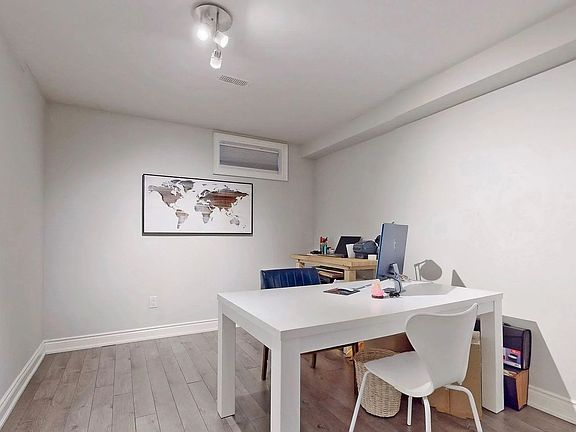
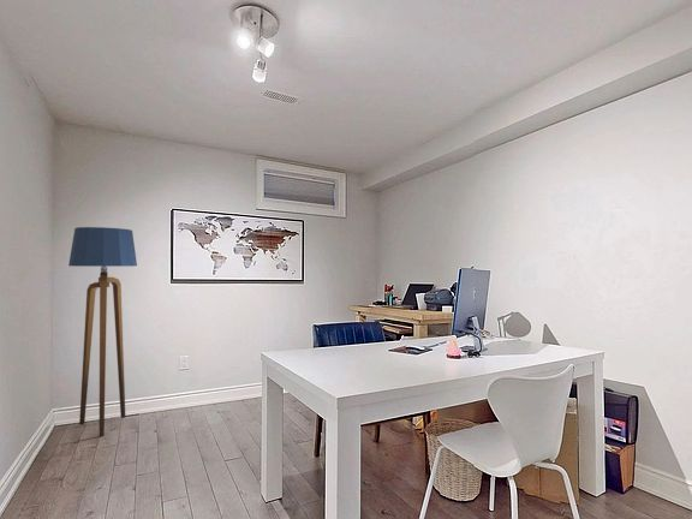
+ floor lamp [67,226,138,439]
